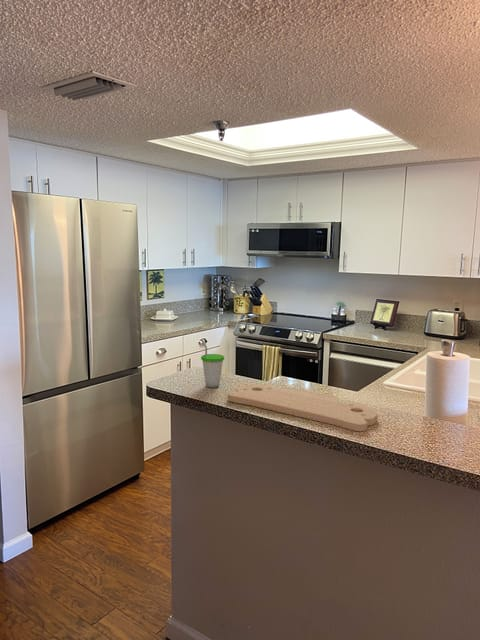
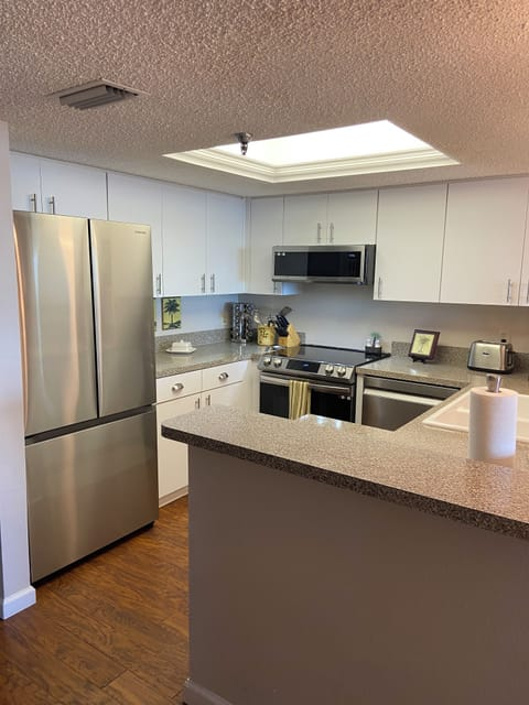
- cup [200,341,225,389]
- cutting board [227,384,379,432]
